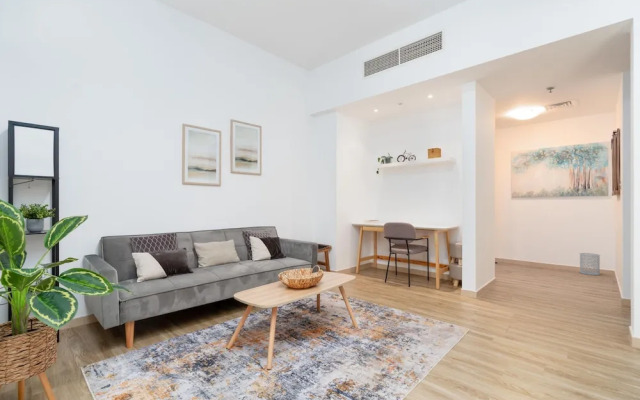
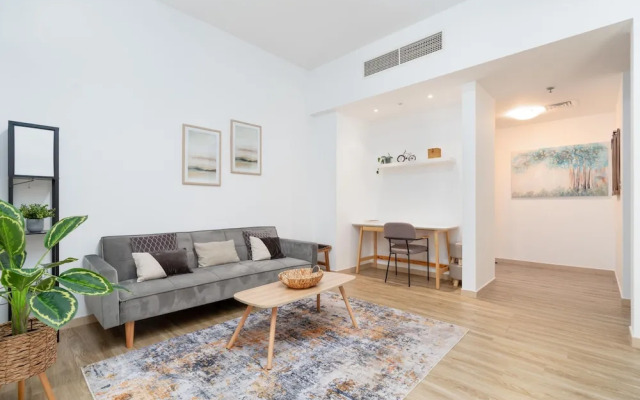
- wastebasket [579,252,601,276]
